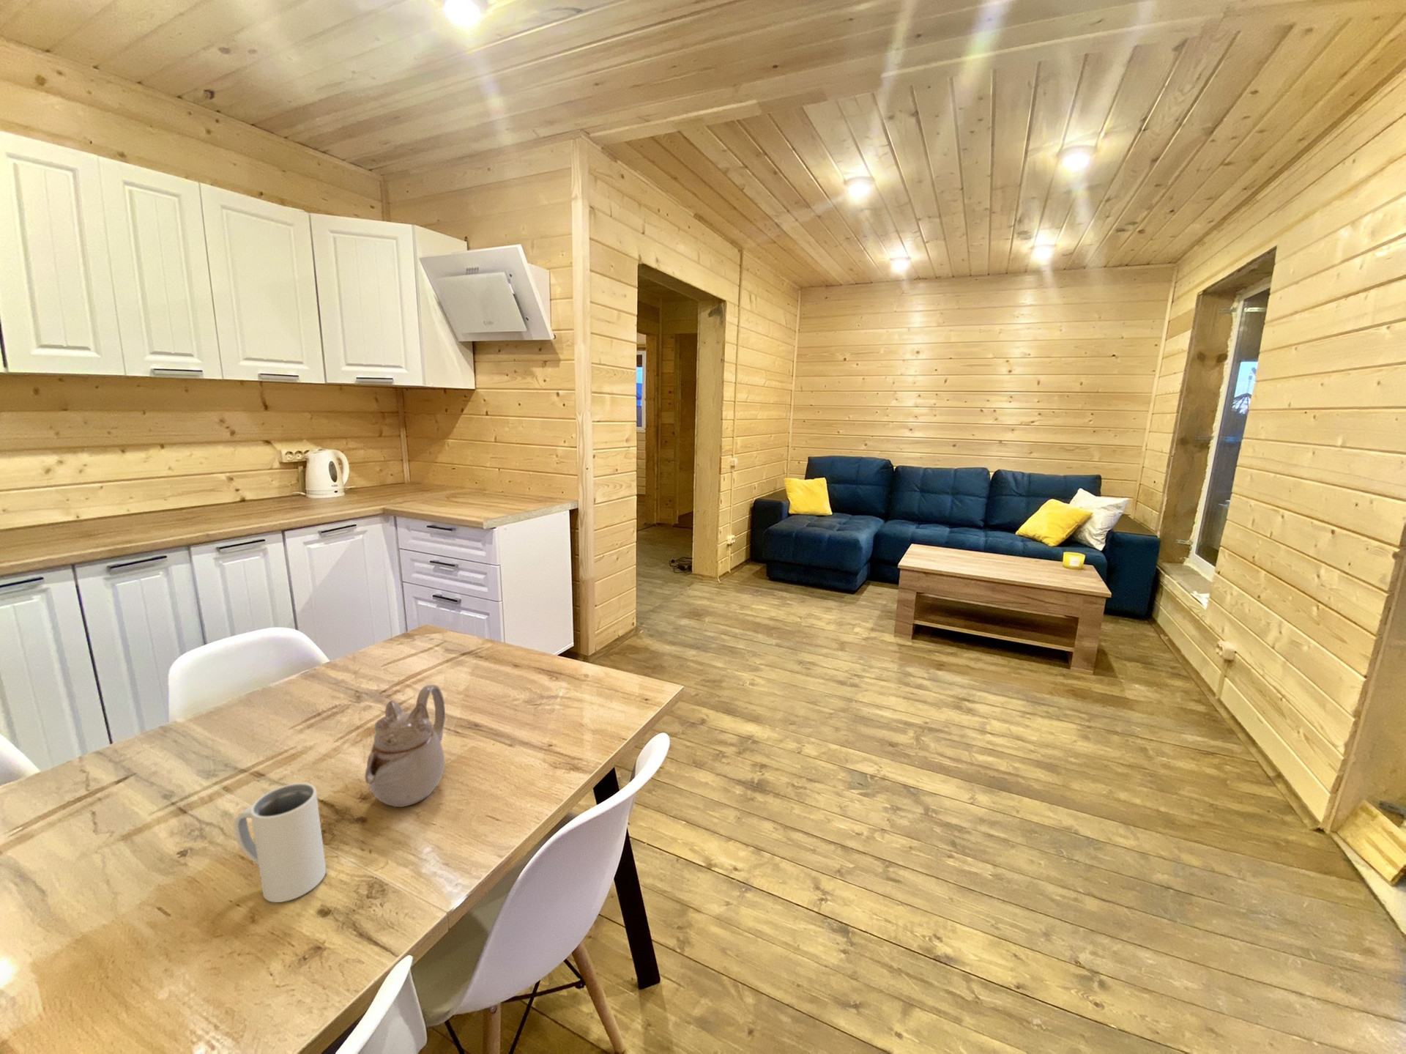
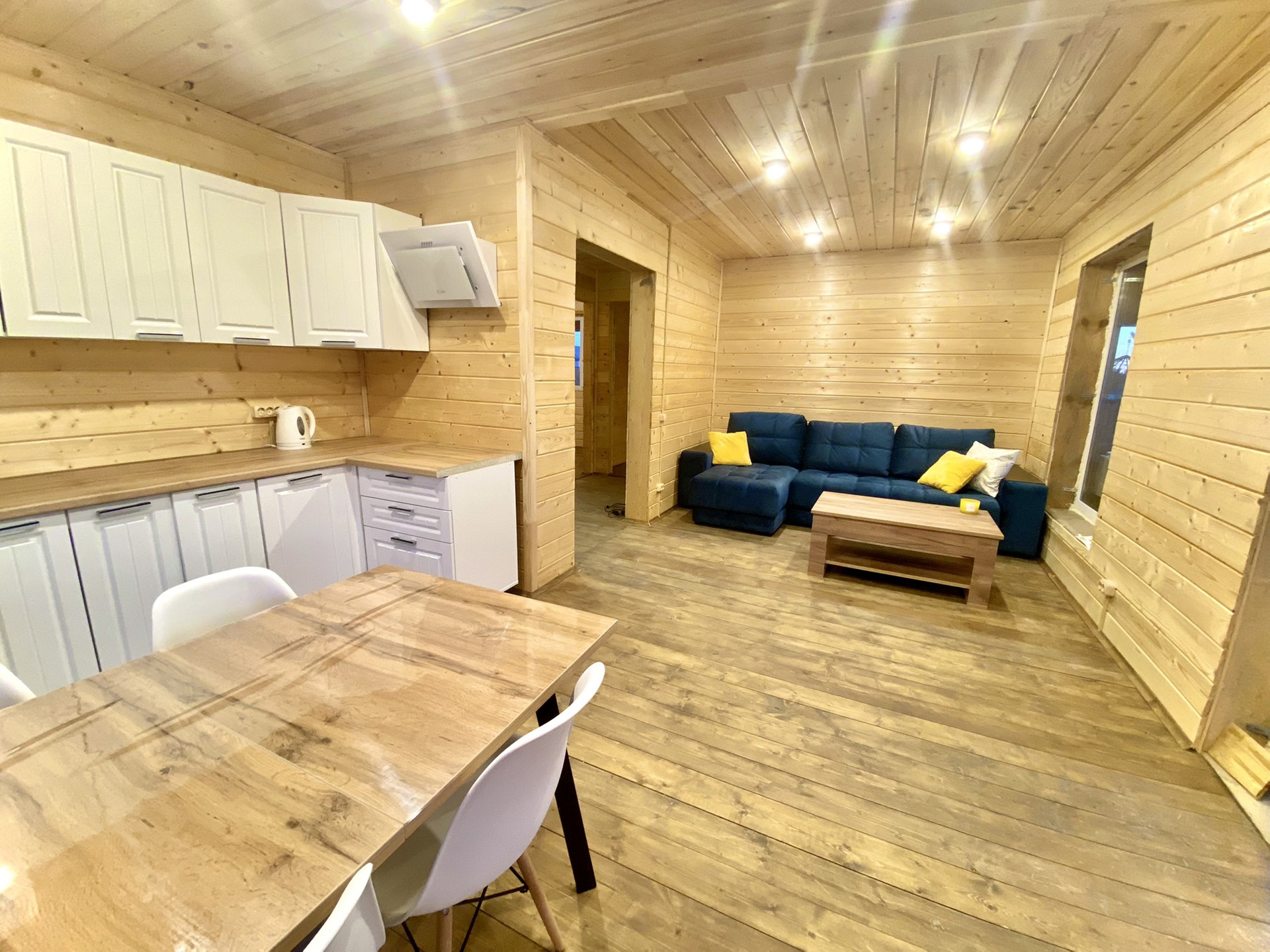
- mug [234,783,327,903]
- teapot [364,684,446,808]
